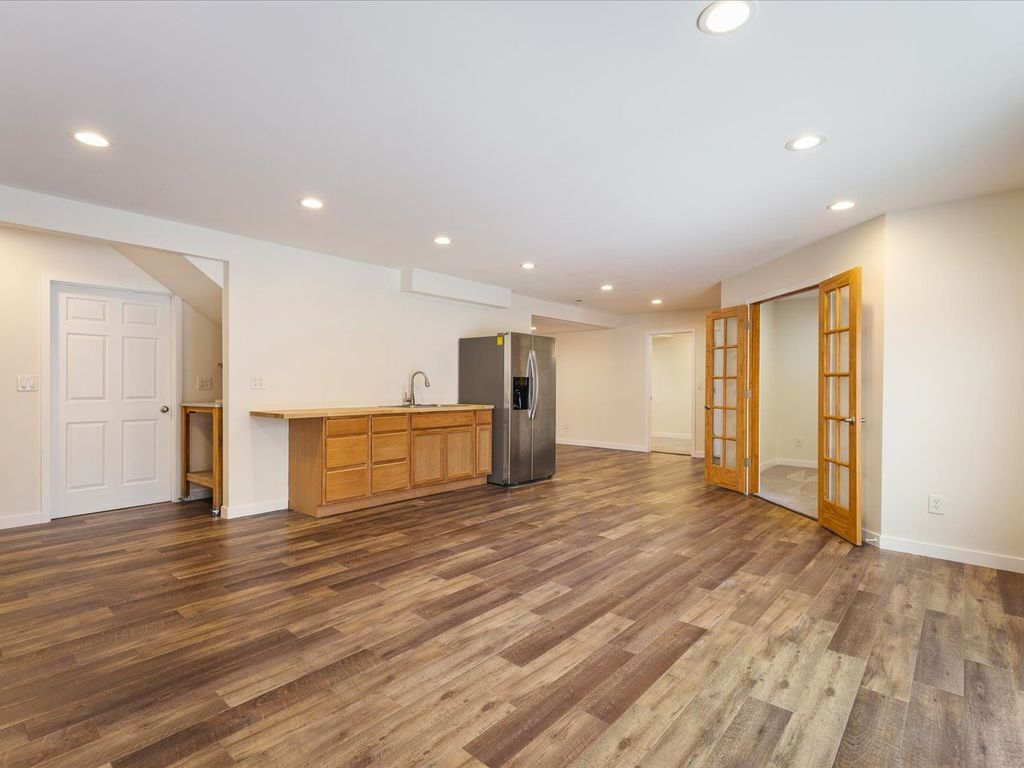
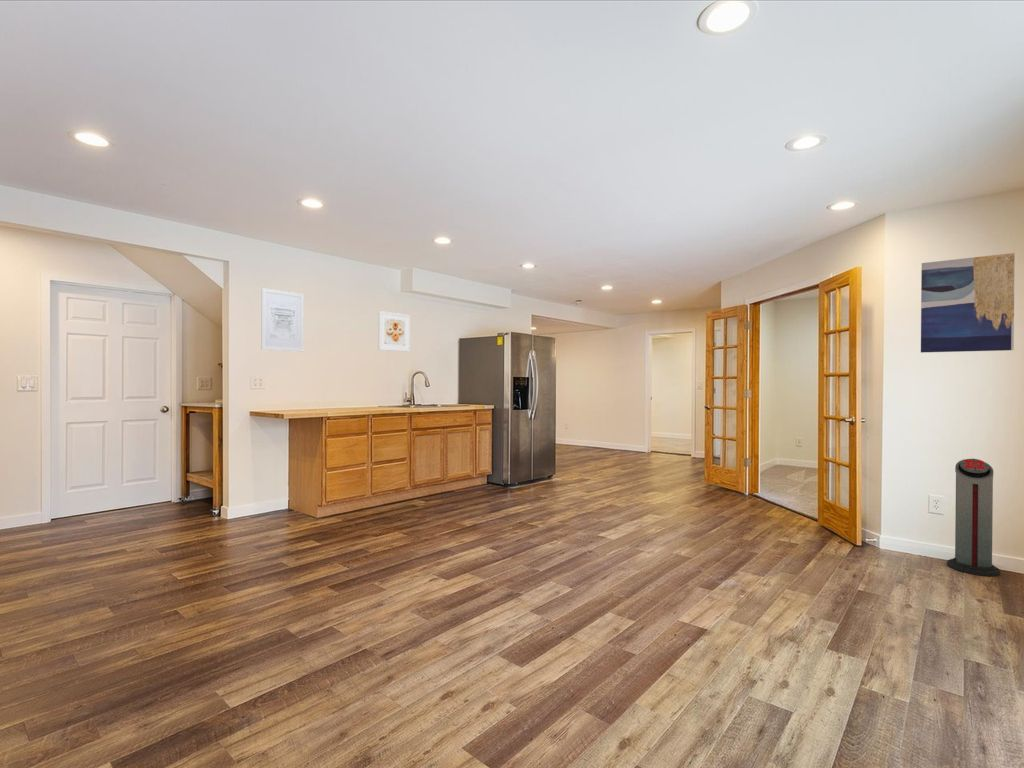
+ wall art [260,287,305,353]
+ wall art [920,252,1016,354]
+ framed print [377,310,411,353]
+ air purifier [946,458,1001,577]
